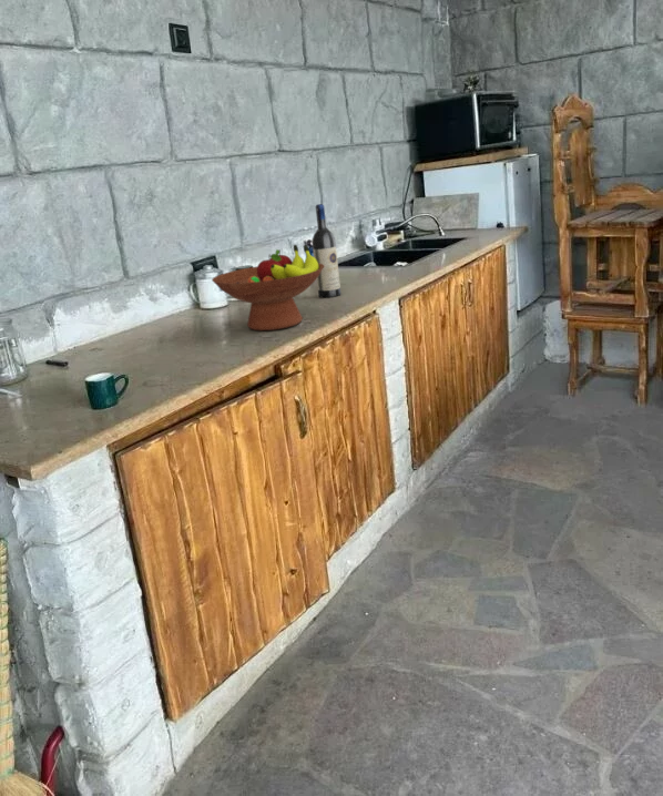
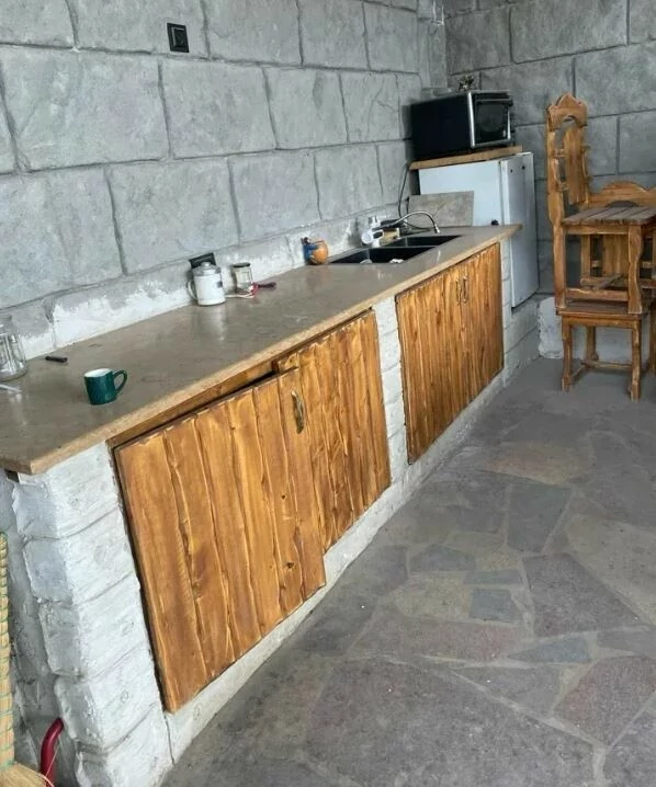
- fruit bowl [211,244,324,331]
- wine bottle [312,203,341,298]
